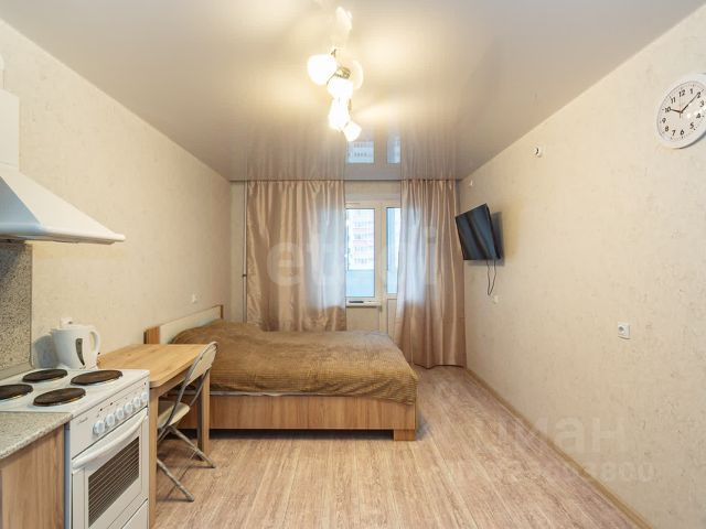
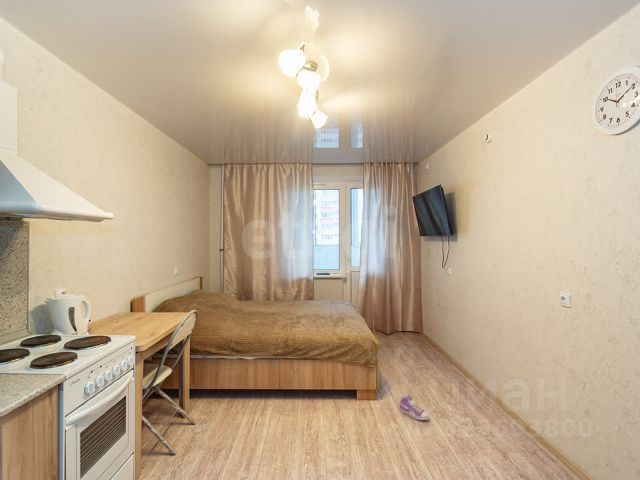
+ sneaker [399,394,430,421]
